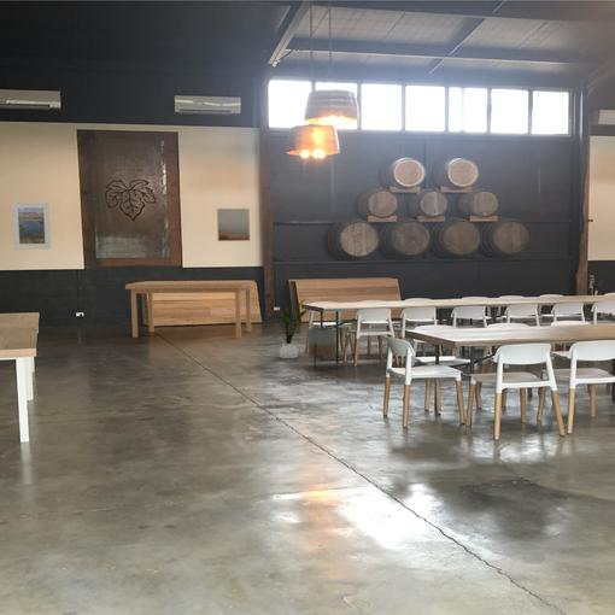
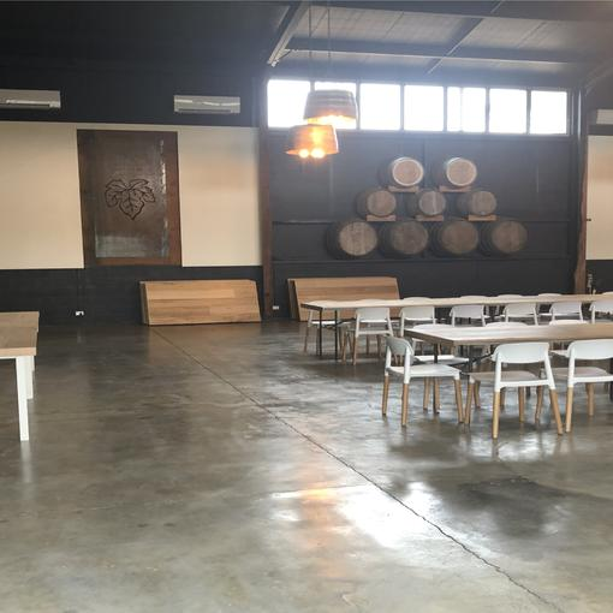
- house plant [273,298,310,359]
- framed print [11,201,52,251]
- planter [306,326,339,371]
- desk [124,280,256,339]
- wall art [216,207,251,242]
